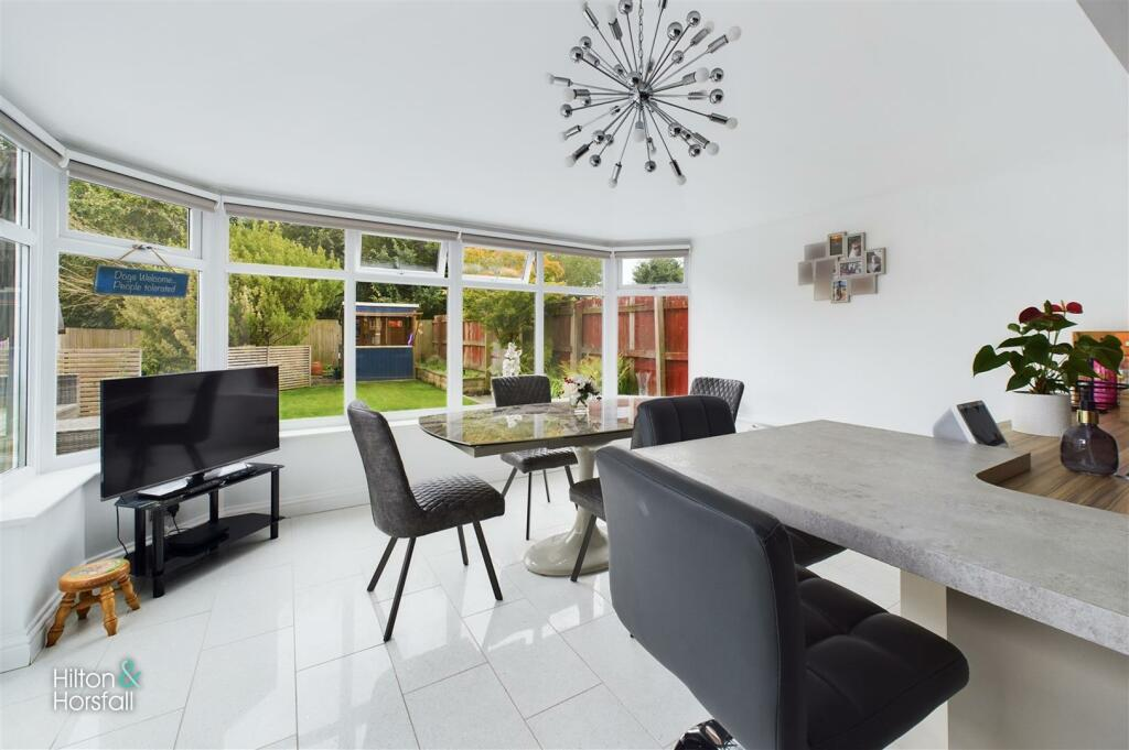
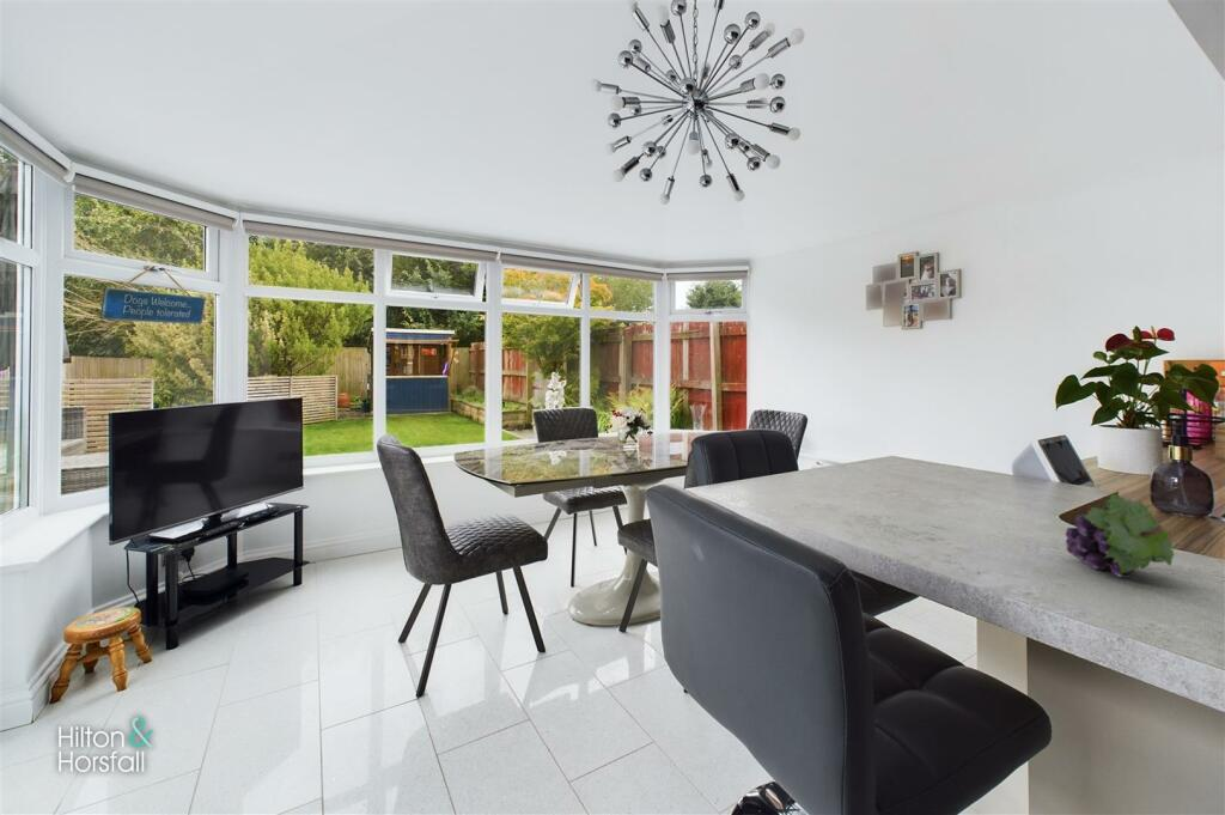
+ fruit [1064,492,1175,579]
